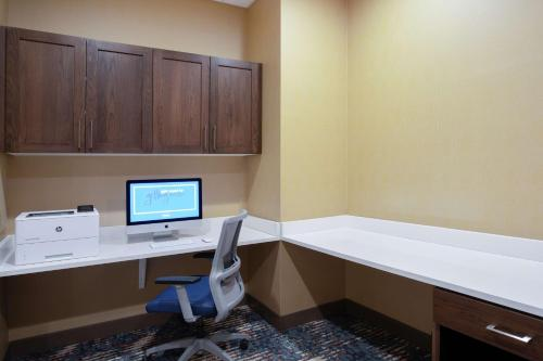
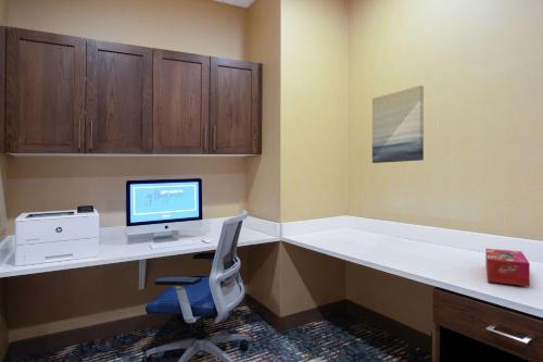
+ tissue box [484,248,531,288]
+ wall art [371,85,425,164]
